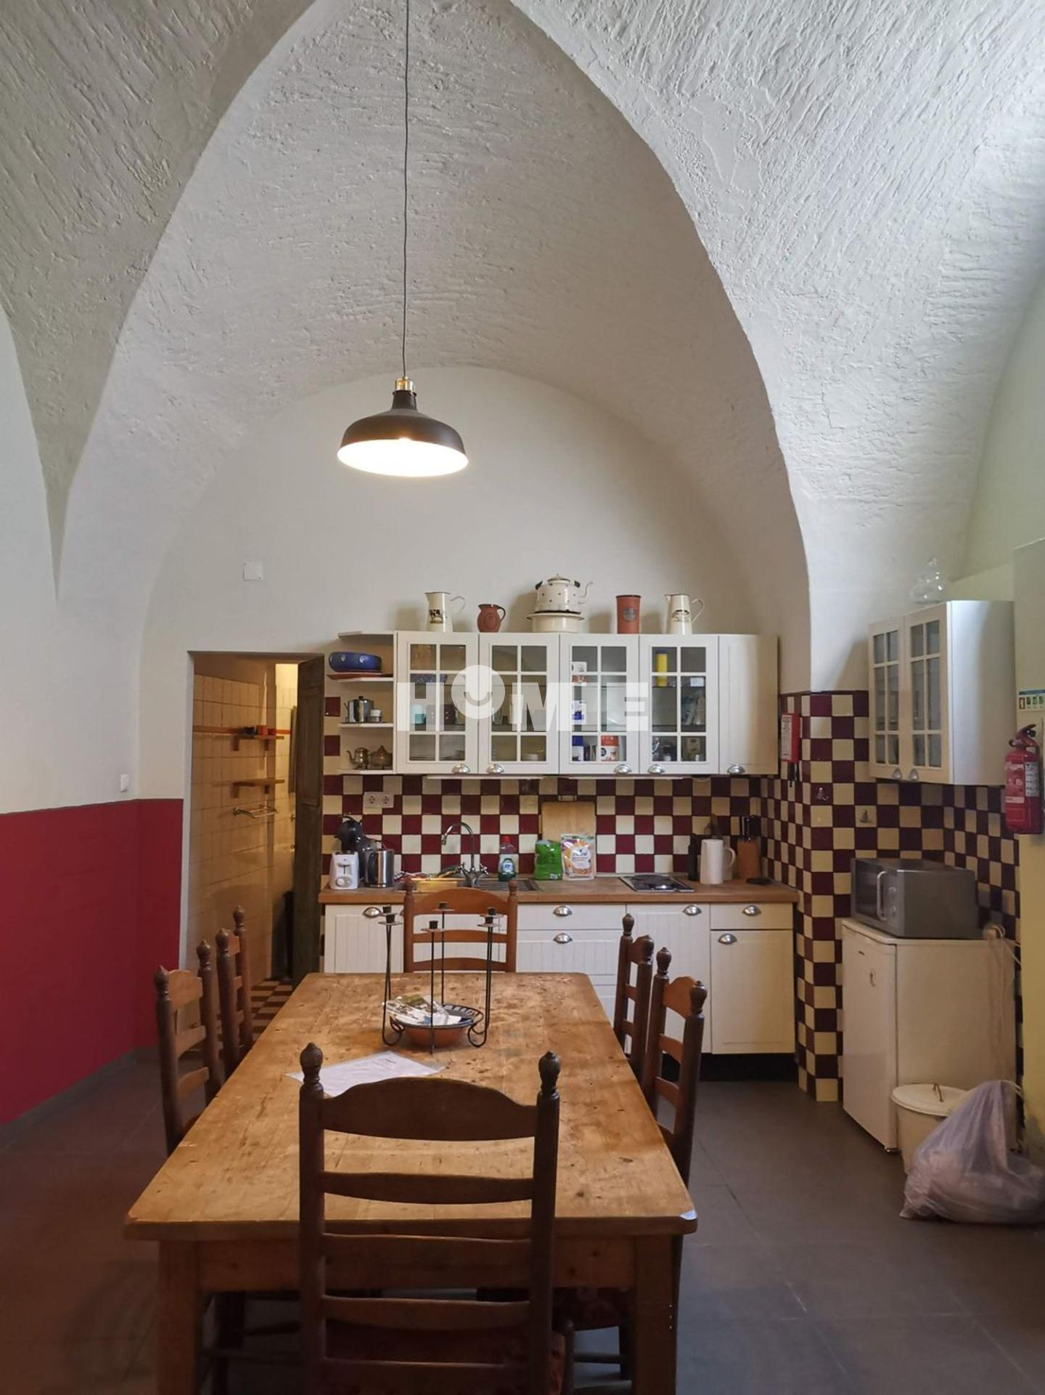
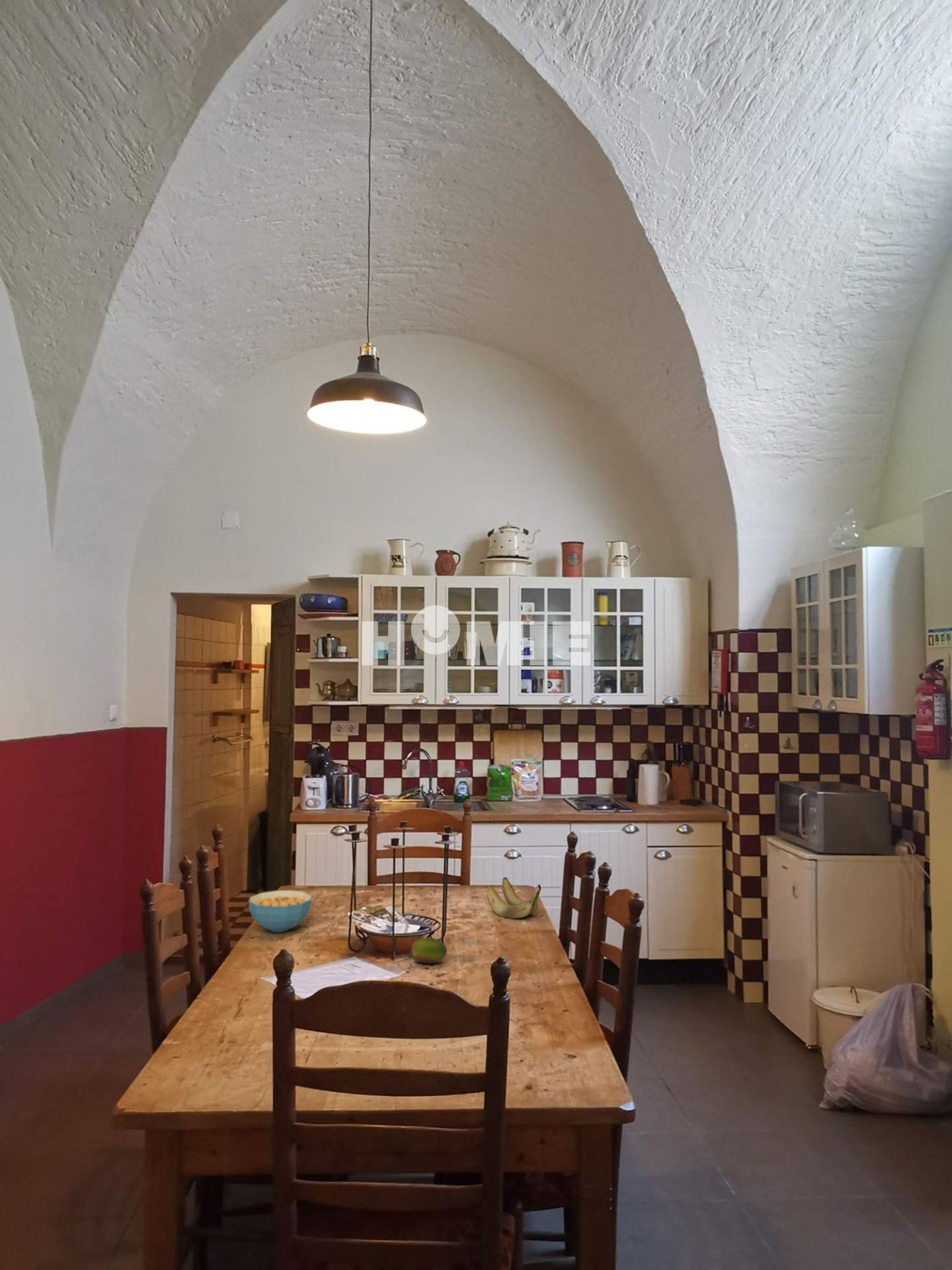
+ banana [487,876,541,919]
+ fruit [411,937,448,964]
+ cereal bowl [248,890,313,933]
